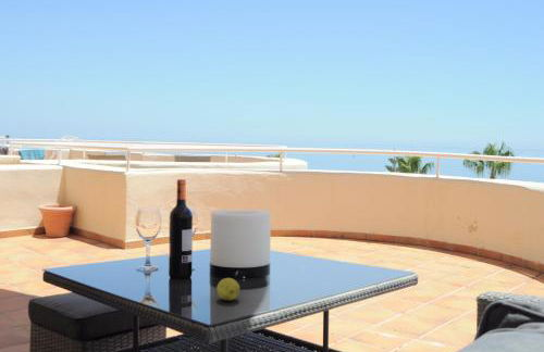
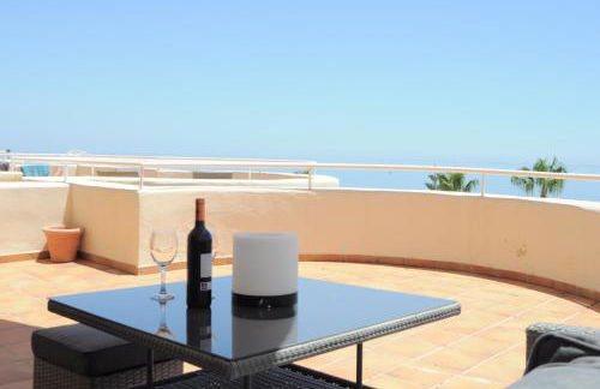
- fruit [215,277,240,301]
